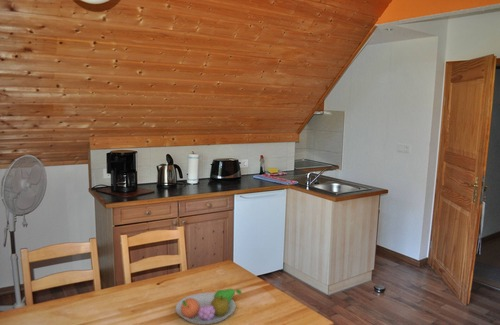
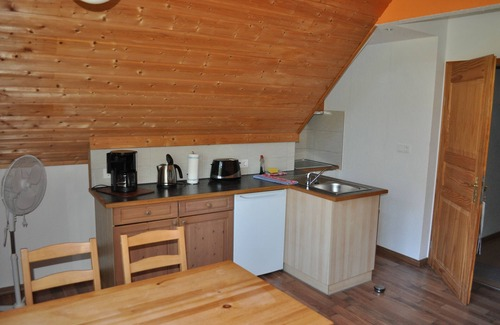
- fruit bowl [174,288,243,325]
